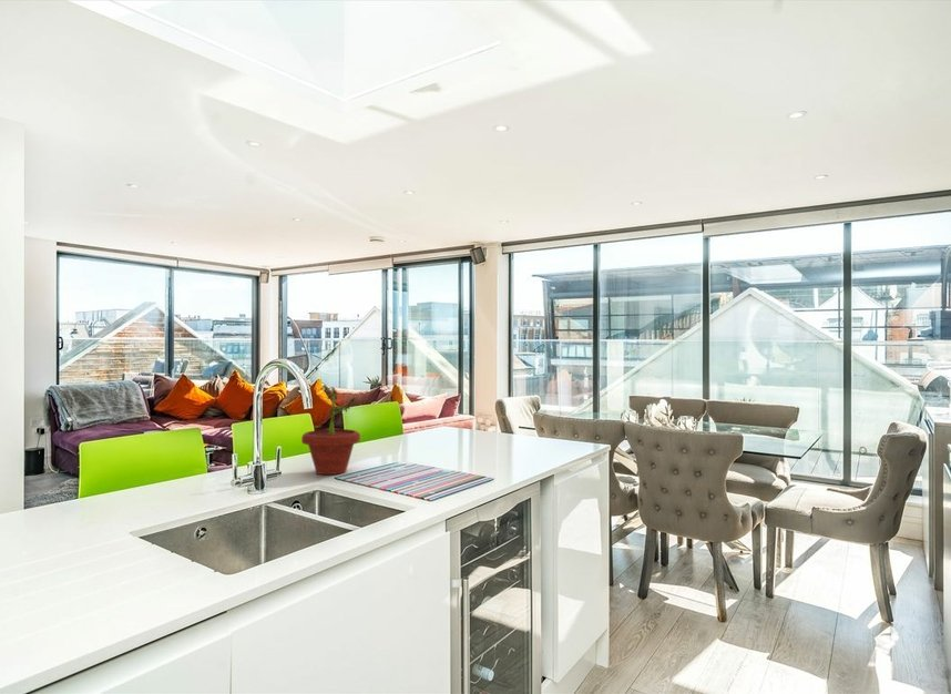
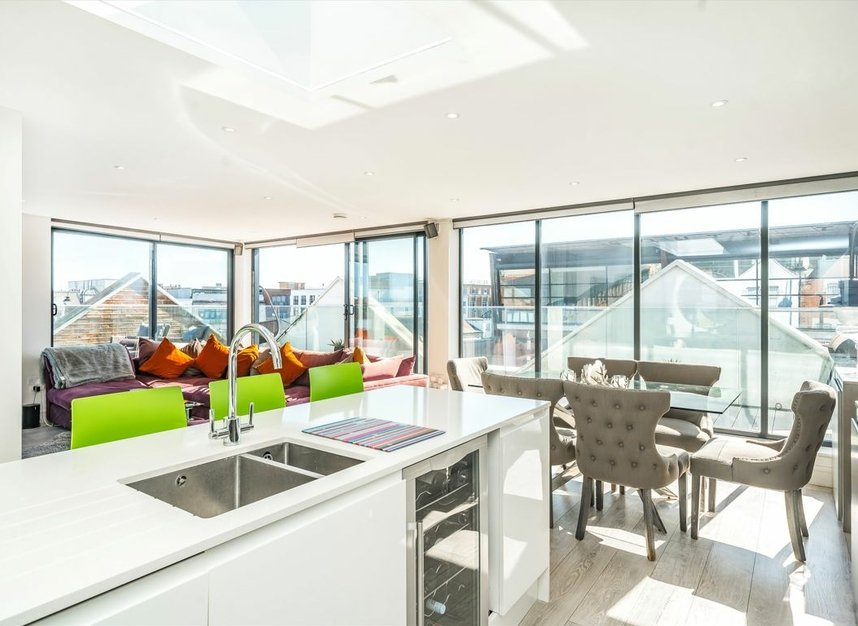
- potted plant [300,380,361,476]
